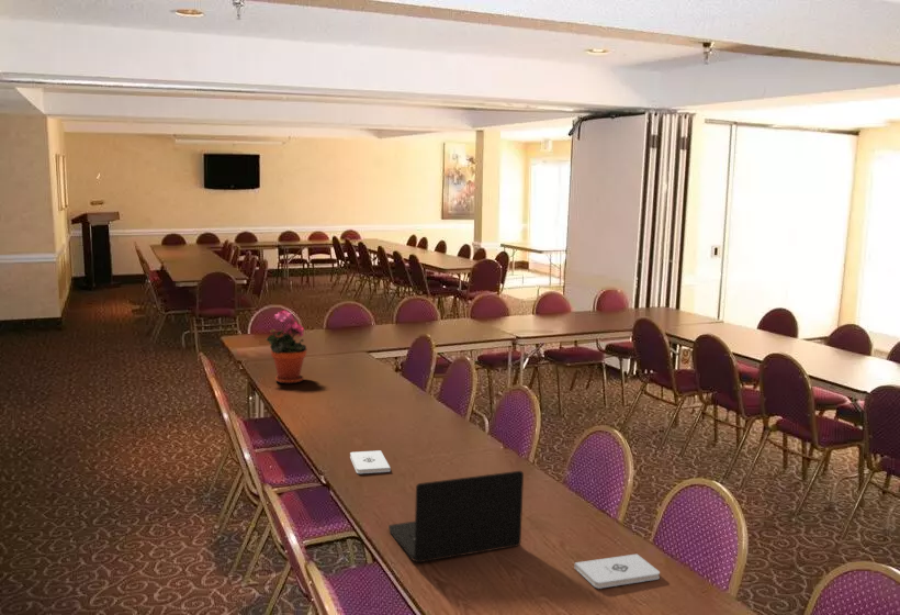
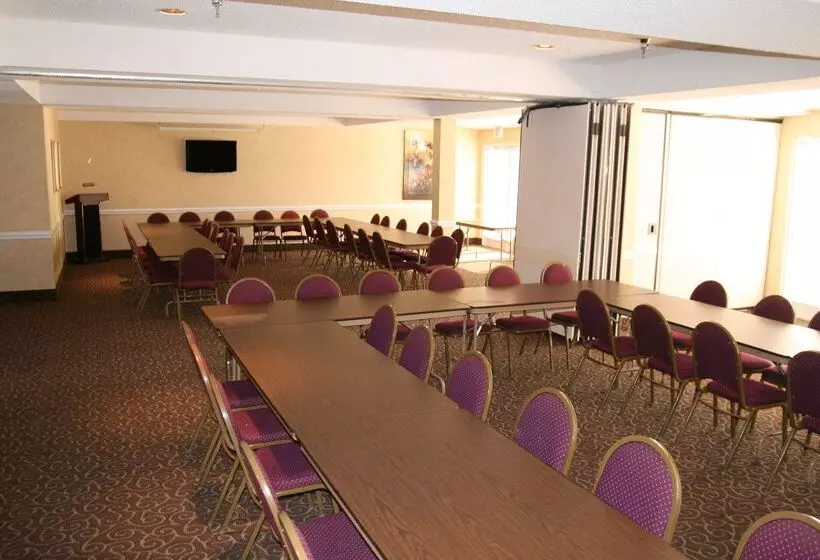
- laptop [387,470,525,563]
- notepad [349,449,391,474]
- notepad [574,554,661,590]
- potted plant [265,309,307,384]
